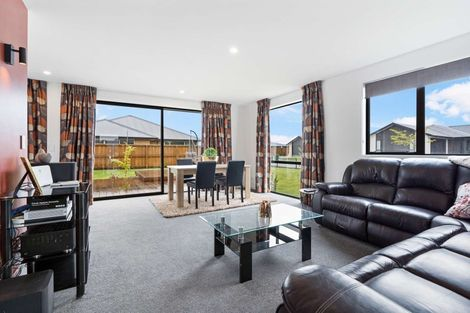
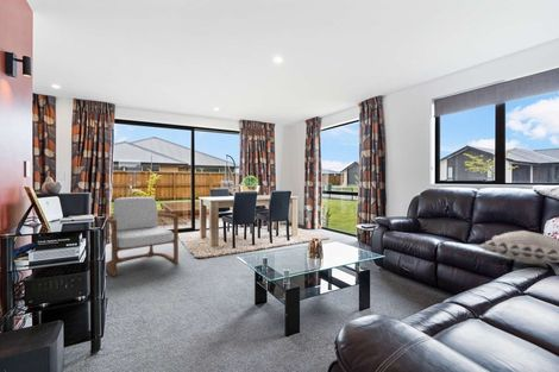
+ decorative pillow [477,229,559,265]
+ armchair [105,196,180,277]
